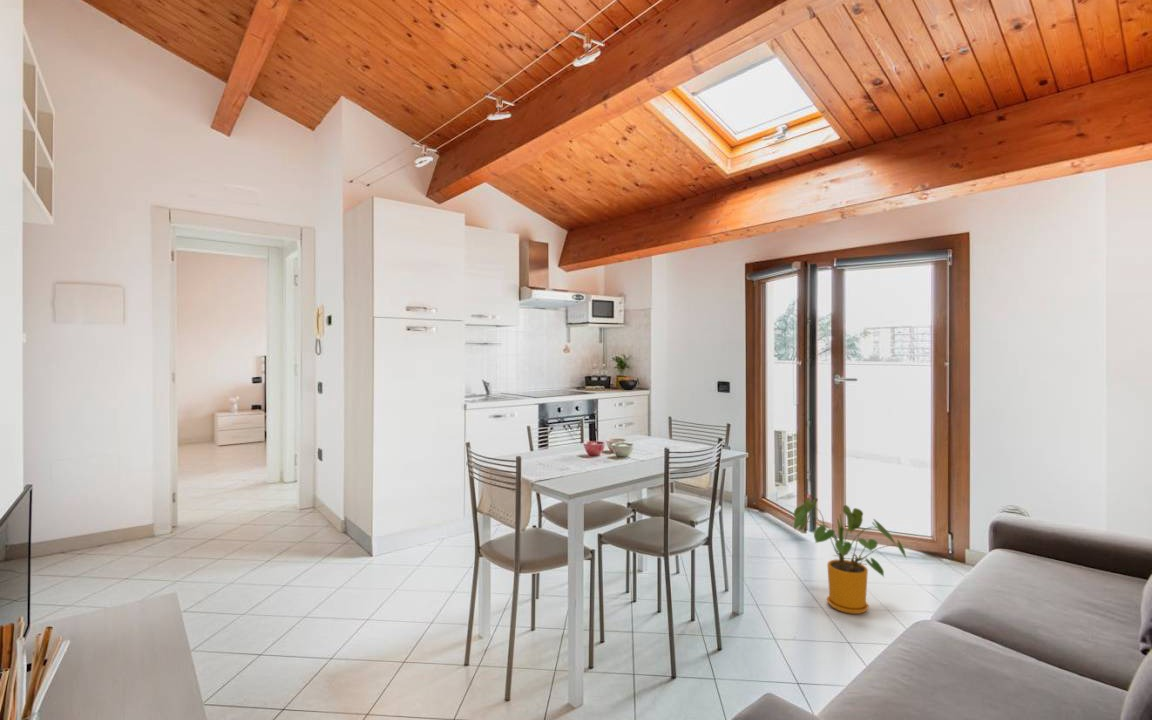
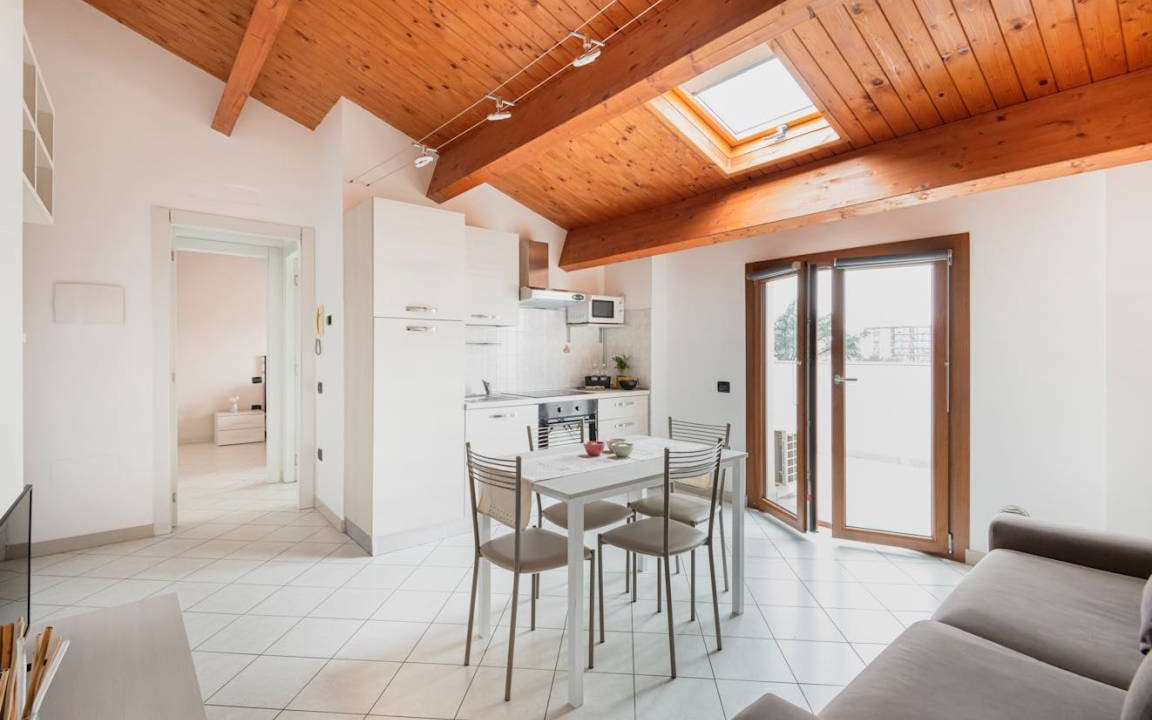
- house plant [793,496,907,615]
